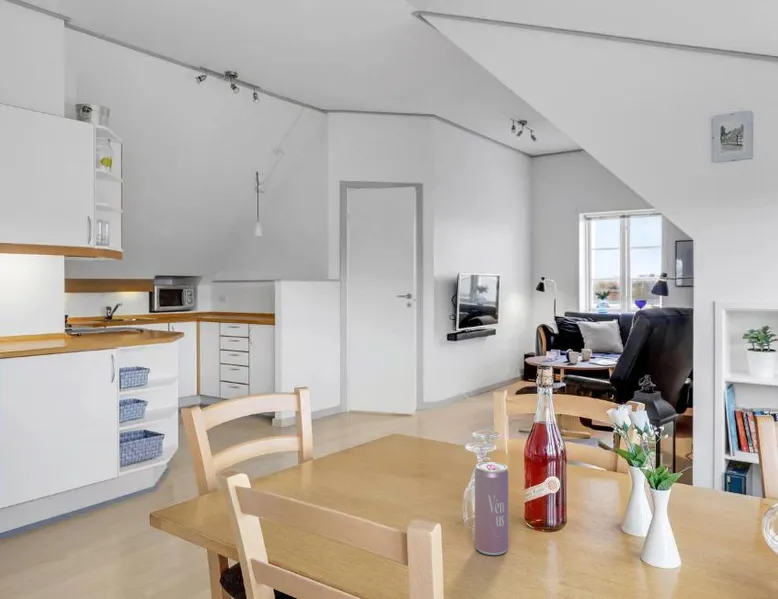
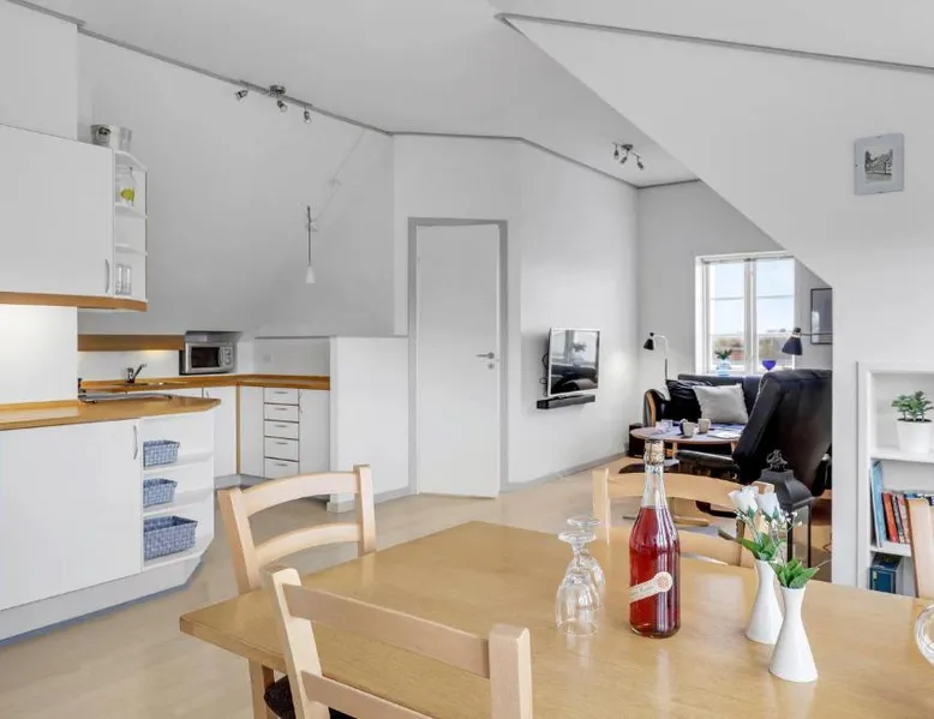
- beverage can [474,461,509,556]
